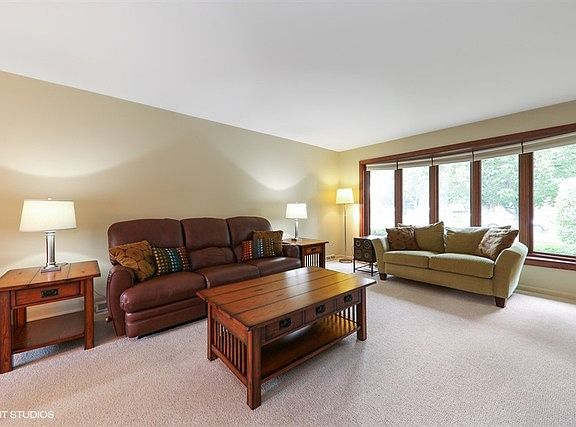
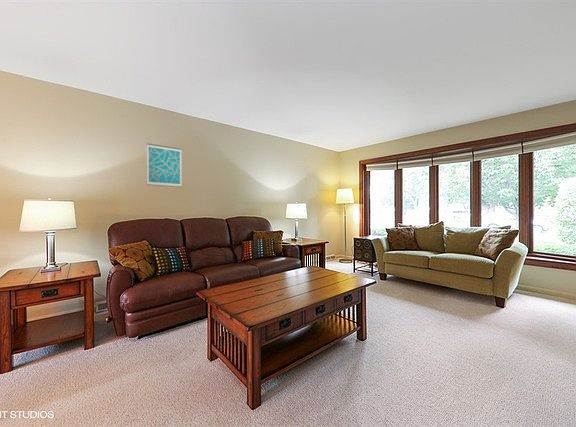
+ wall art [146,142,183,188]
